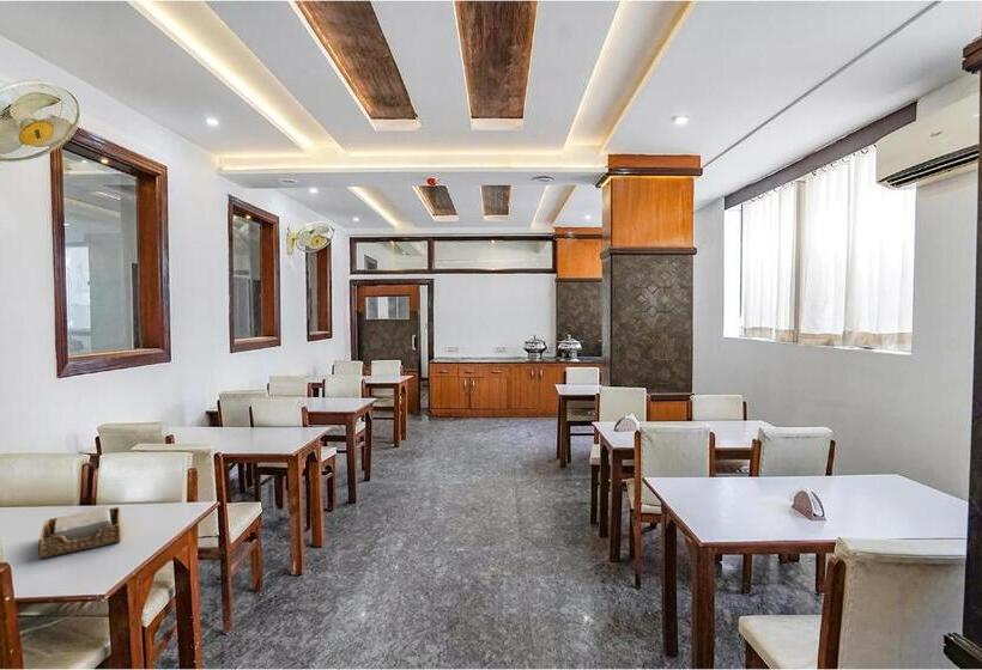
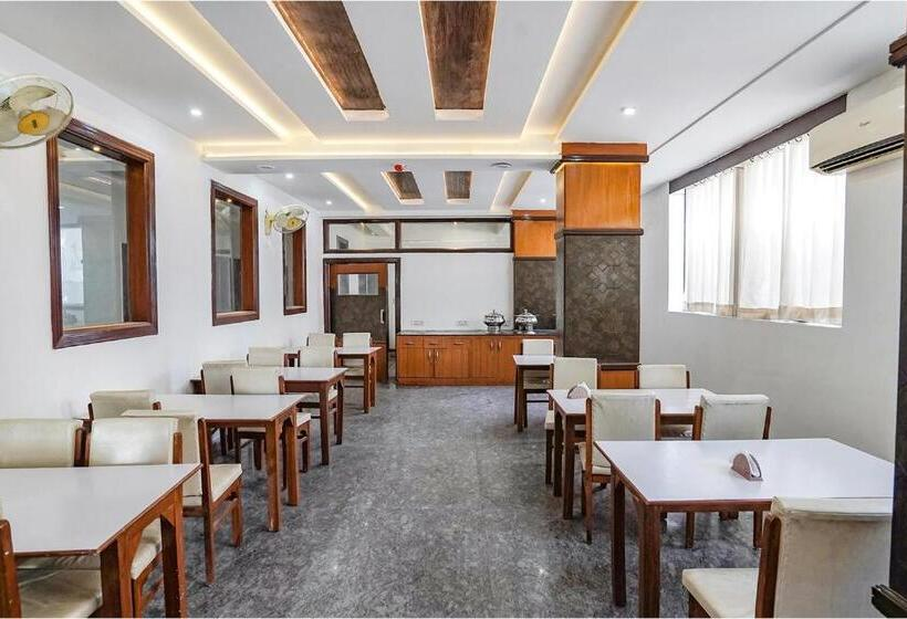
- napkin holder [37,505,122,560]
